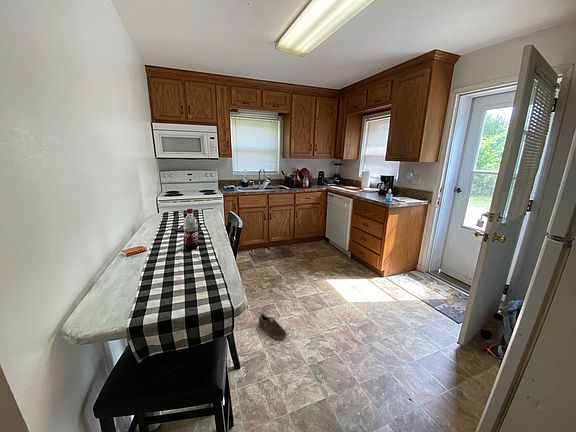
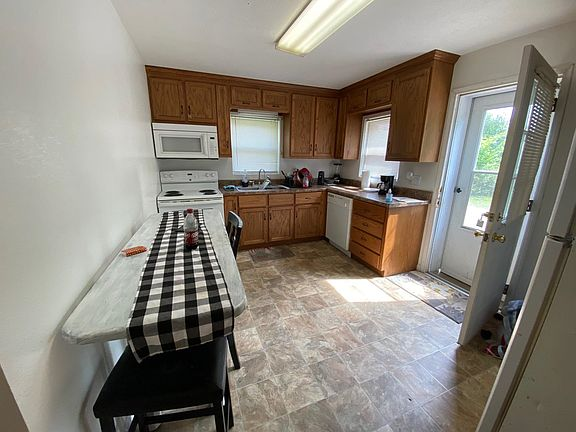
- sneaker [258,311,288,340]
